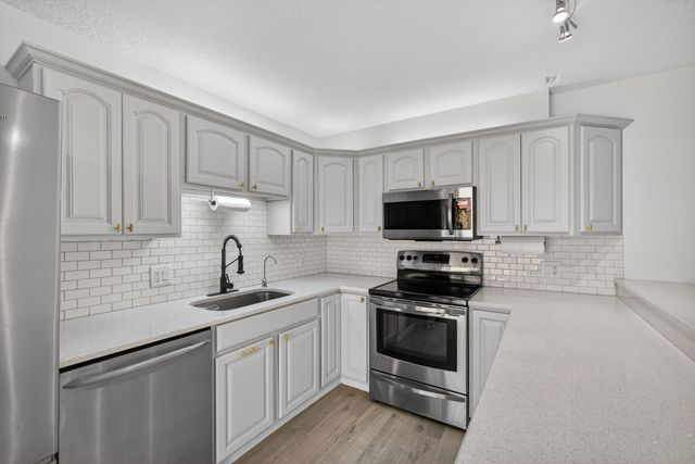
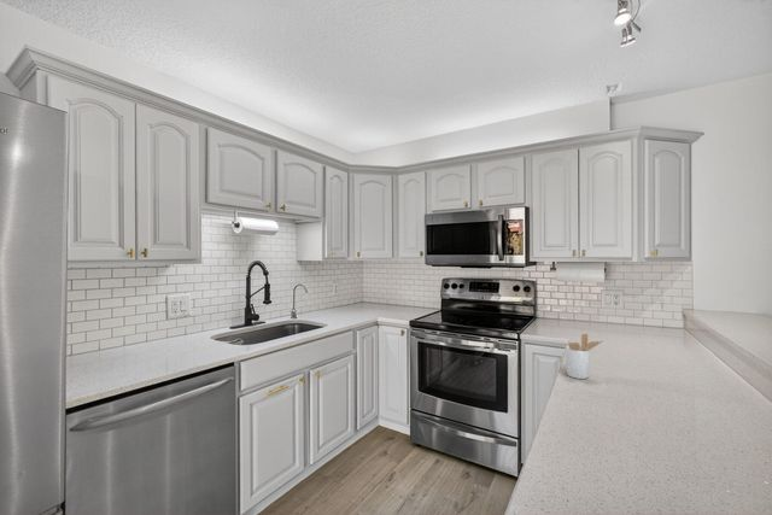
+ utensil holder [563,333,603,380]
